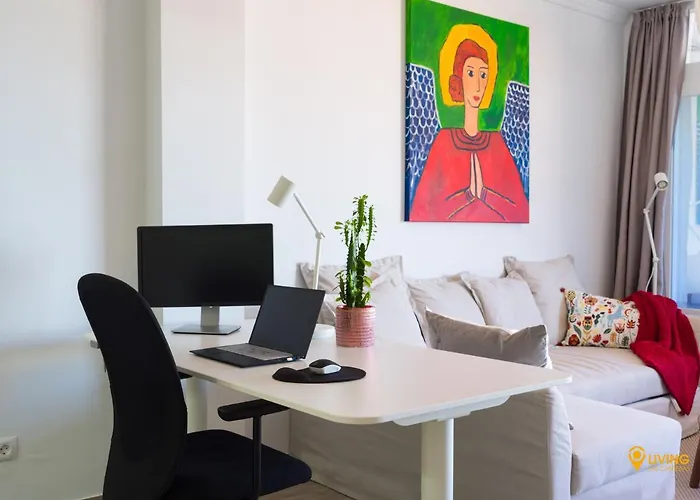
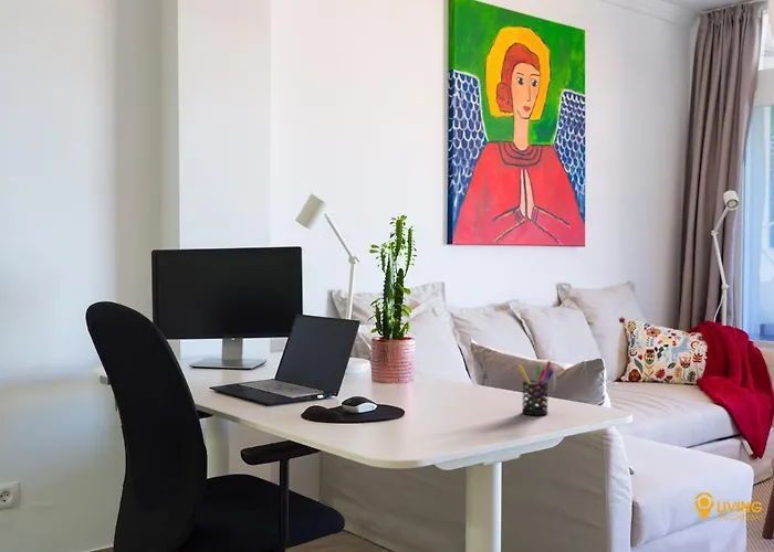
+ pen holder [516,360,555,416]
